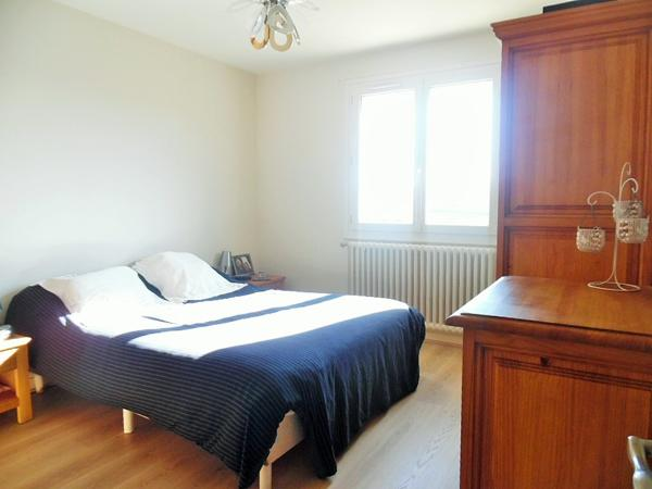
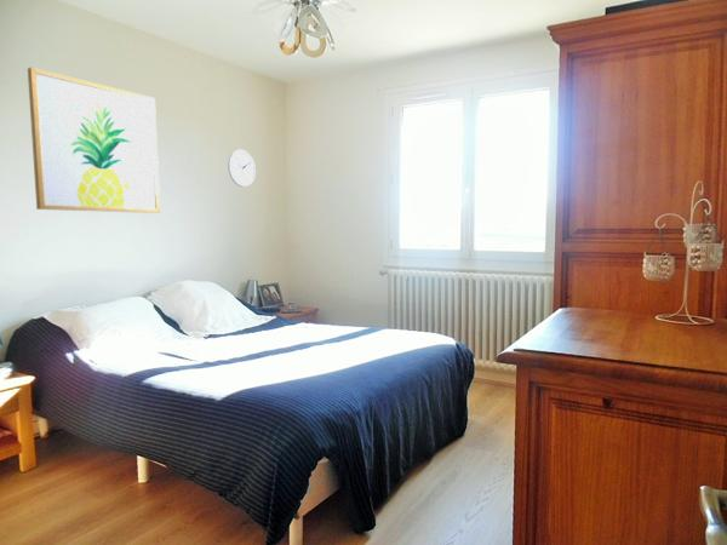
+ wall art [27,67,161,214]
+ wall clock [227,149,257,188]
